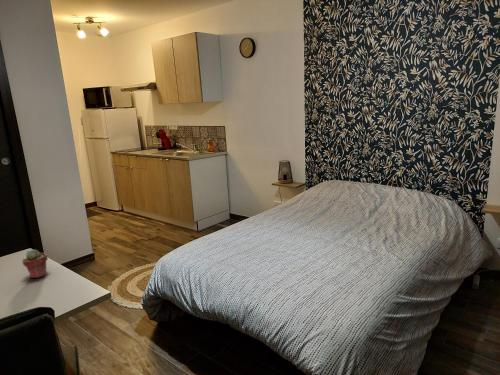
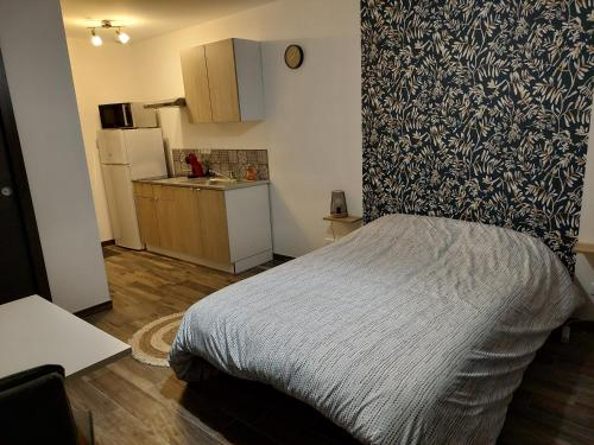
- potted succulent [21,248,49,279]
